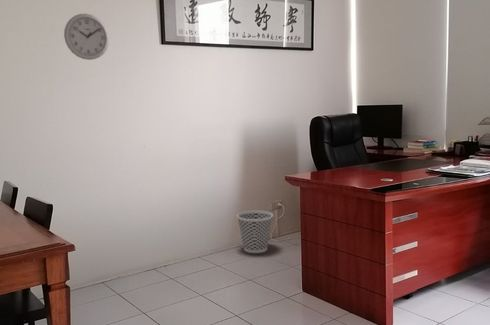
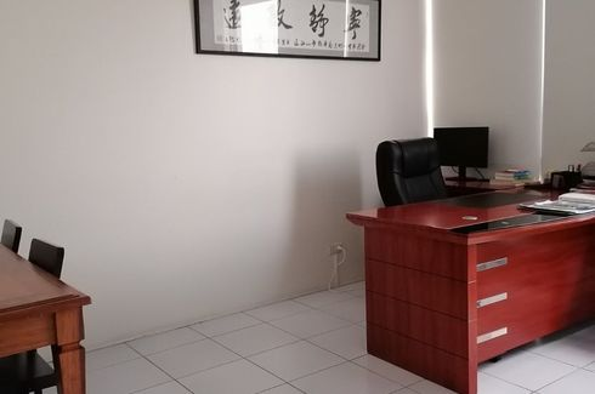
- wall clock [63,13,110,61]
- wastebasket [236,210,274,254]
